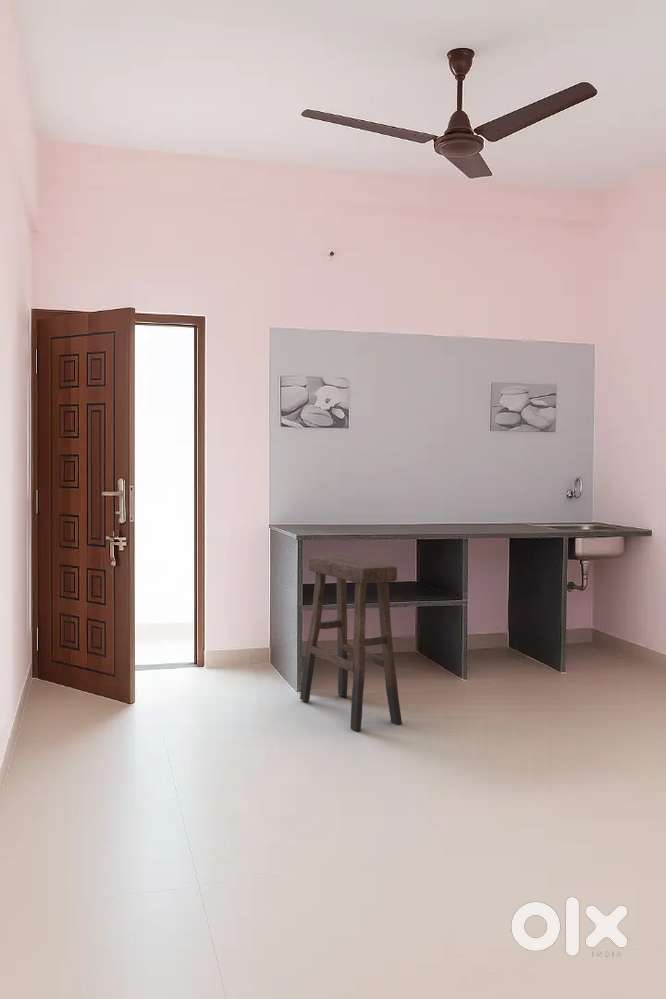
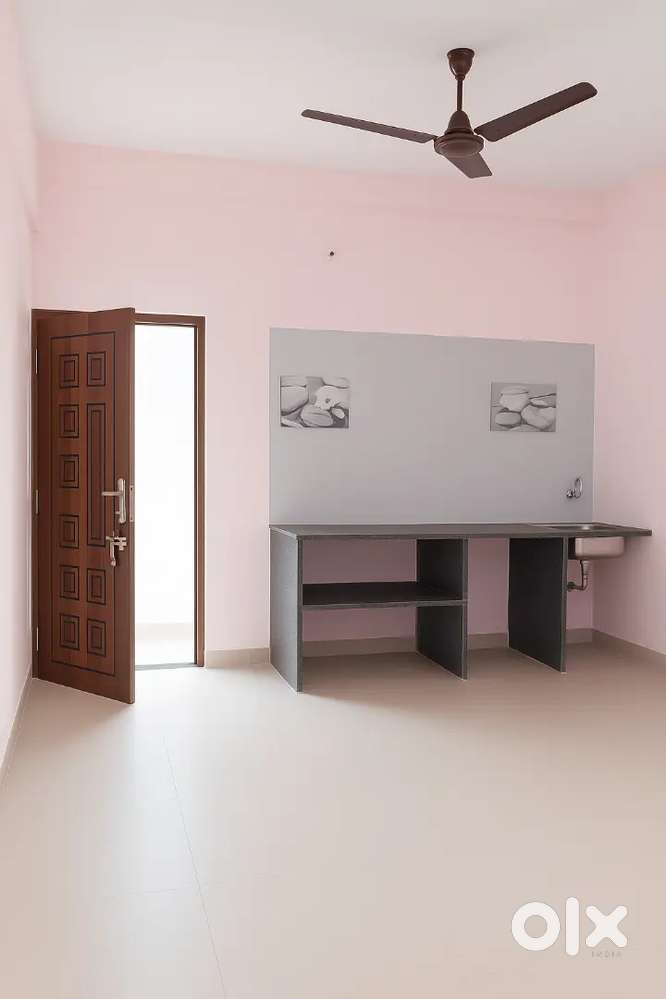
- stool [299,554,403,732]
